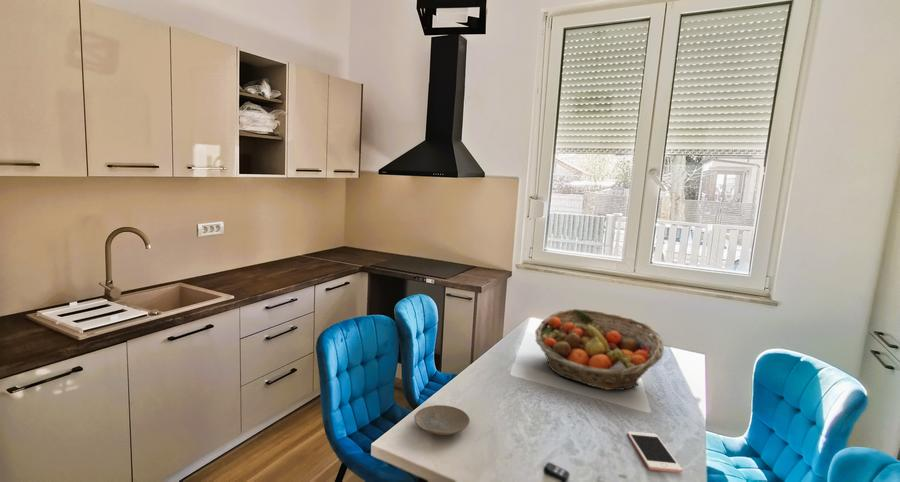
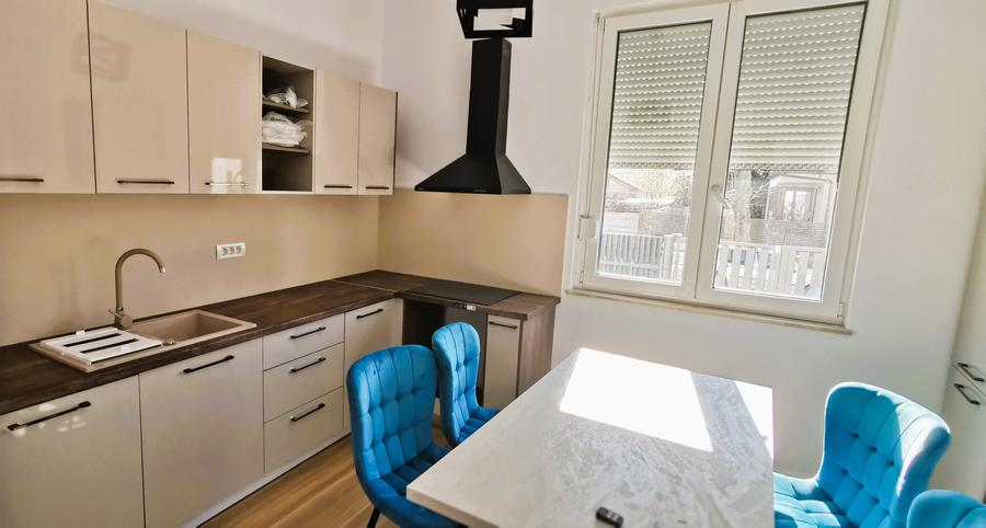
- cell phone [626,430,683,474]
- plate [413,404,471,436]
- fruit basket [534,308,665,391]
